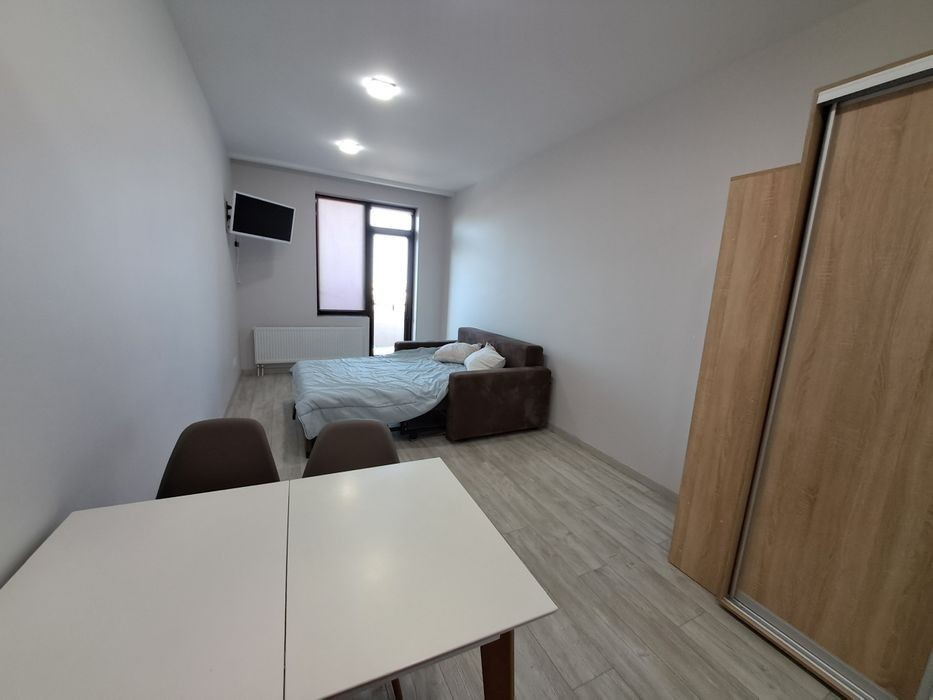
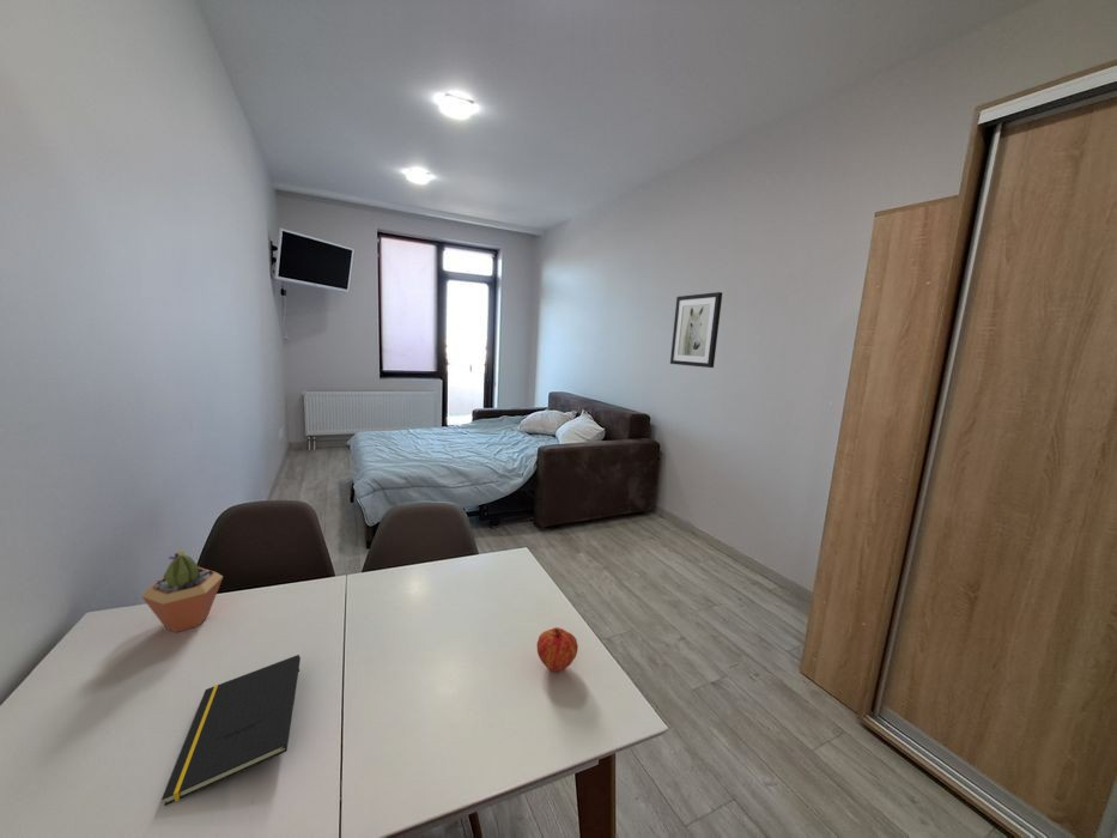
+ notepad [160,654,302,807]
+ potted cactus [140,548,224,633]
+ fruit [535,626,579,673]
+ wall art [669,291,723,369]
